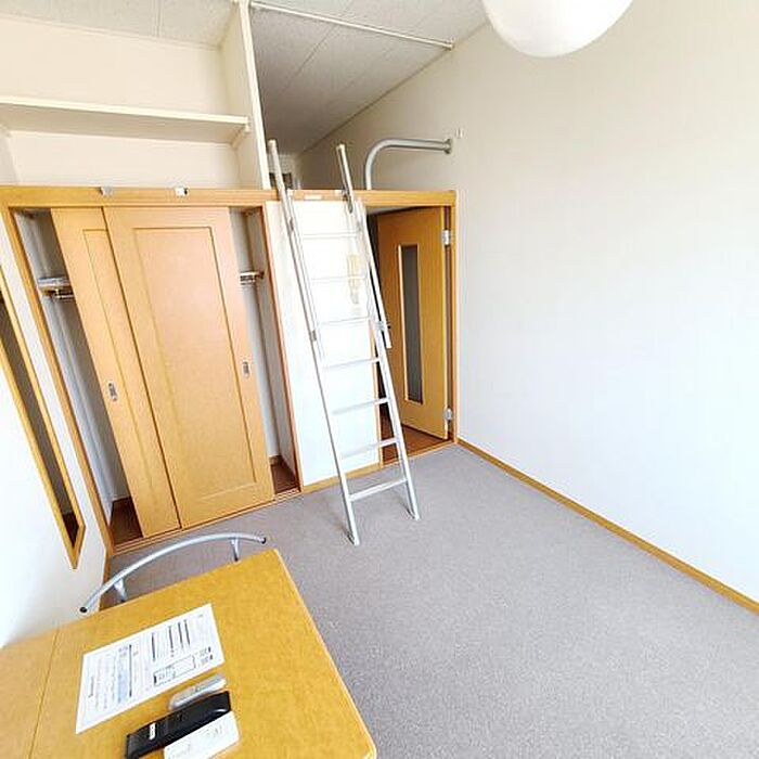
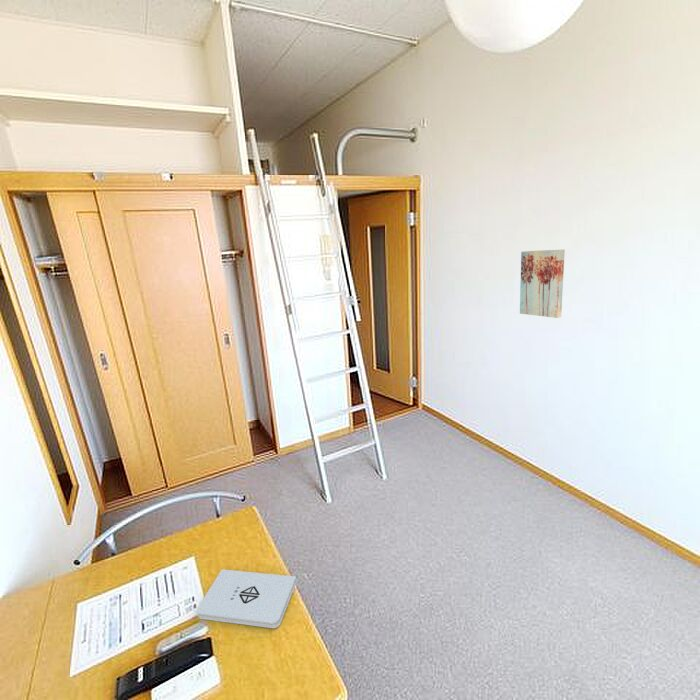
+ notepad [196,568,298,629]
+ wall art [519,249,566,319]
